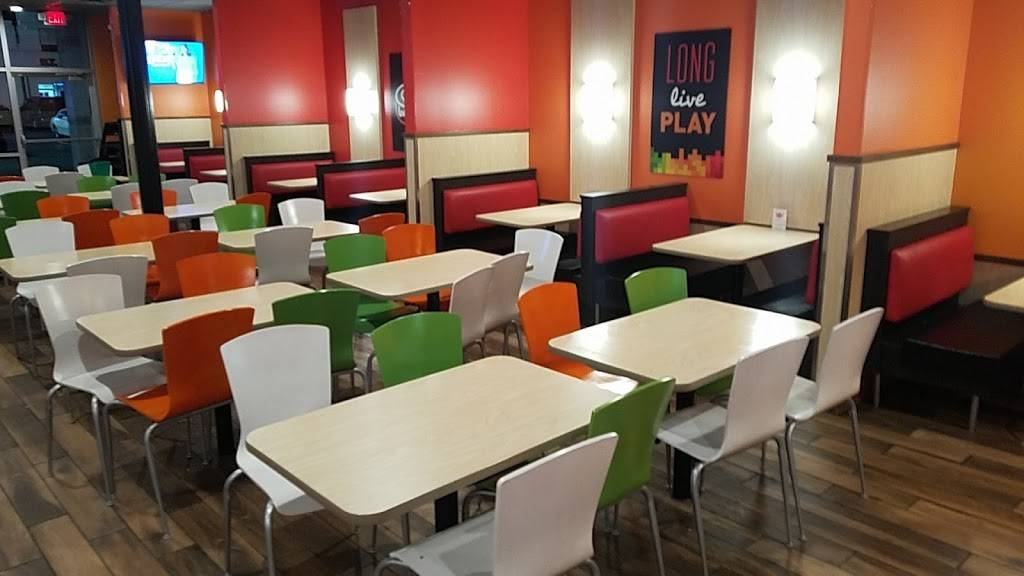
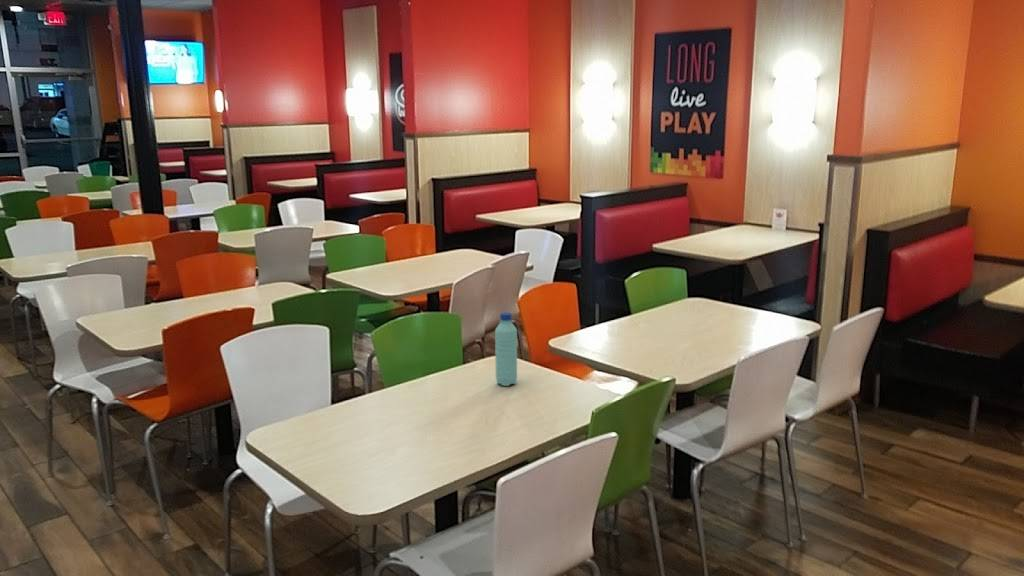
+ water bottle [494,312,518,387]
